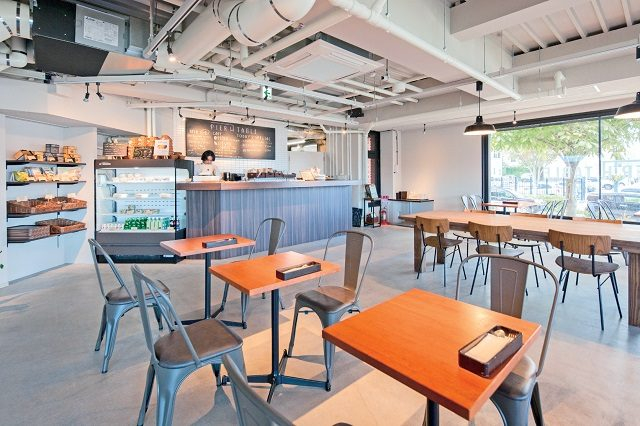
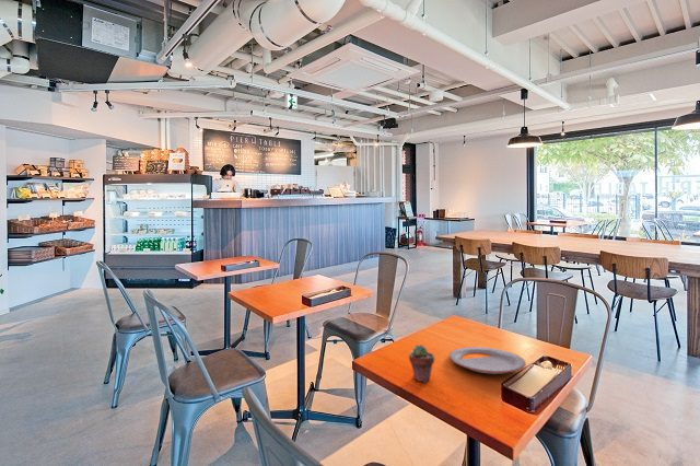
+ plate [448,346,527,375]
+ potted succulent [408,343,435,383]
